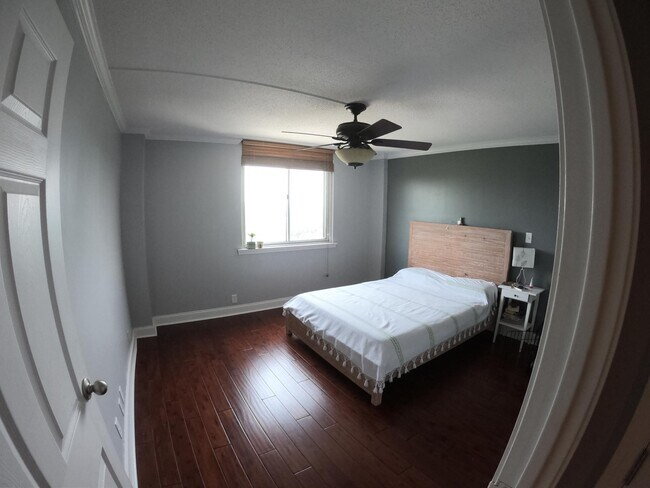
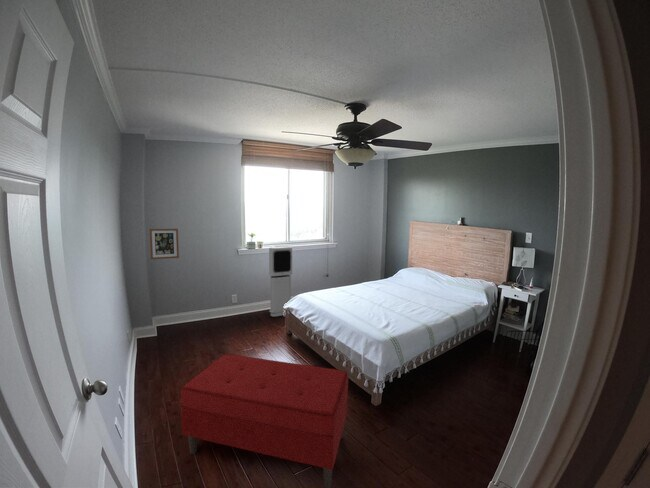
+ bench [180,353,349,488]
+ wall art [149,228,180,260]
+ air purifier [268,245,293,318]
